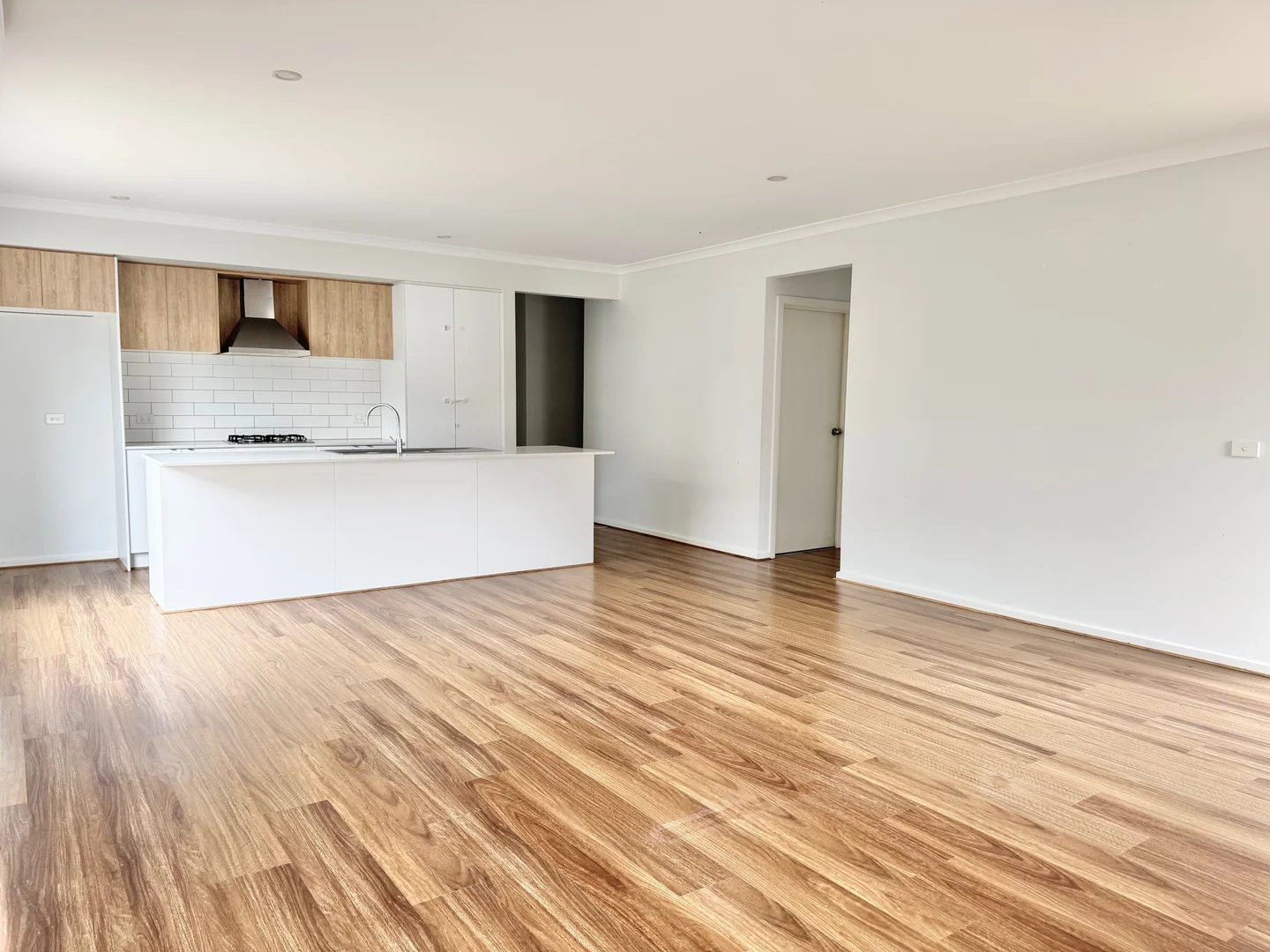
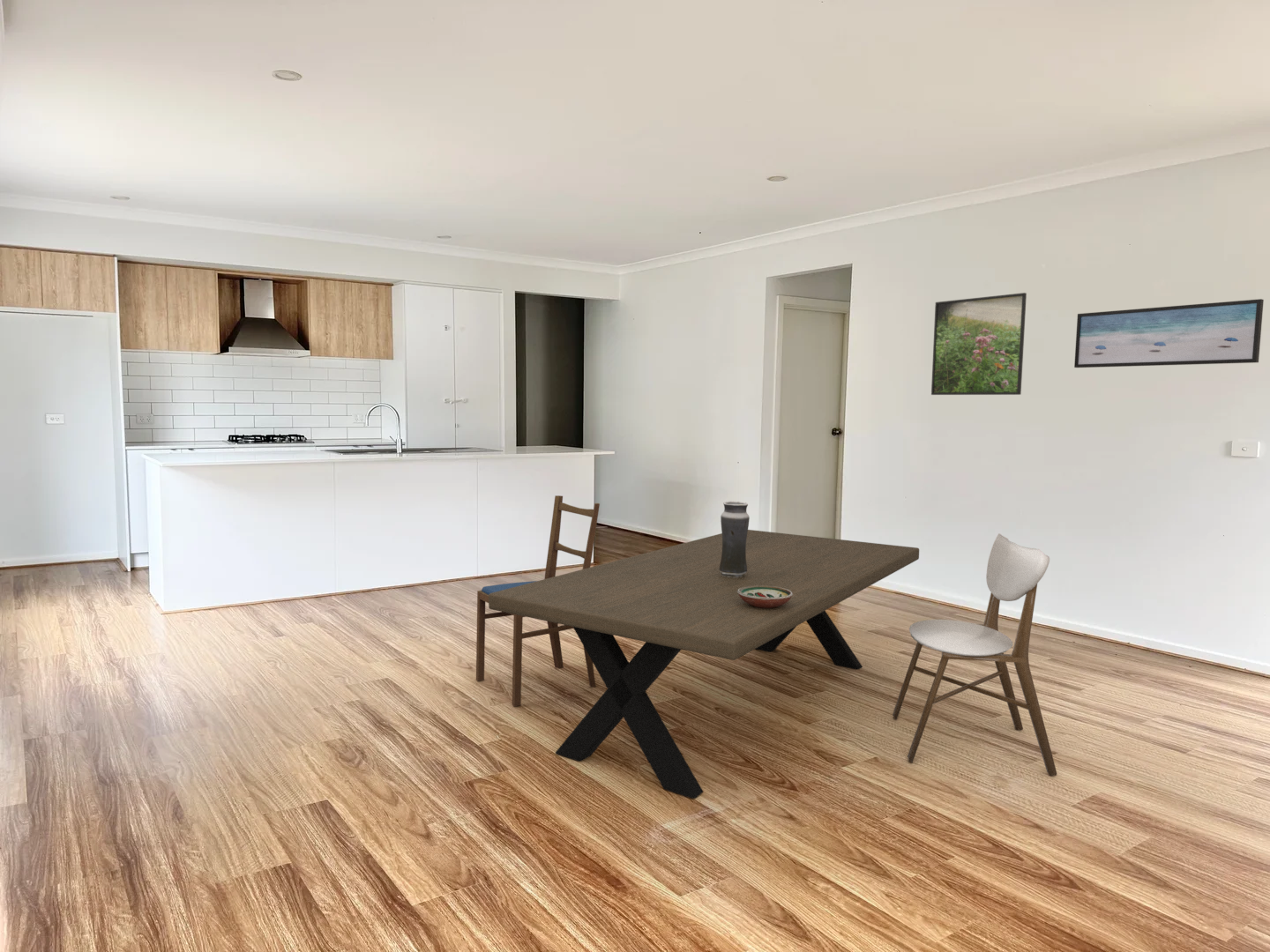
+ dining chair [892,532,1057,777]
+ decorative bowl [737,585,793,608]
+ dining chair [475,495,601,707]
+ wall art [1073,298,1265,368]
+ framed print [930,292,1027,396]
+ vase [720,501,751,577]
+ dining table [488,529,920,800]
